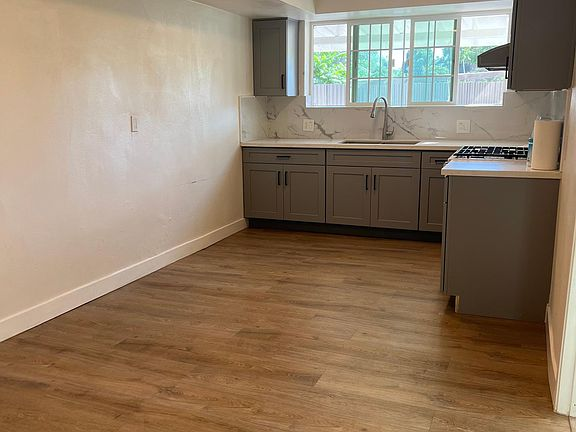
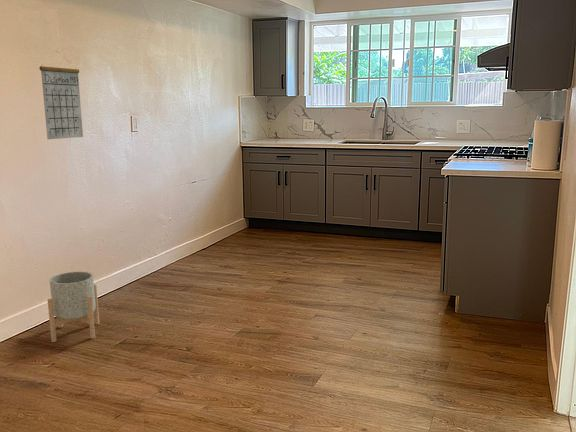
+ planter [47,271,100,343]
+ calendar [38,50,84,140]
